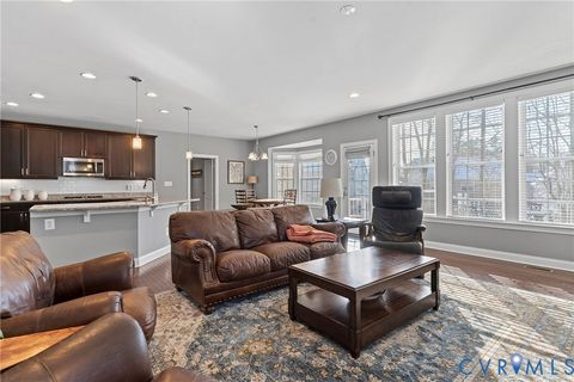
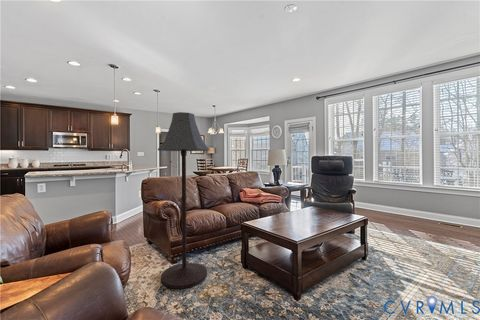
+ floor lamp [157,111,210,290]
